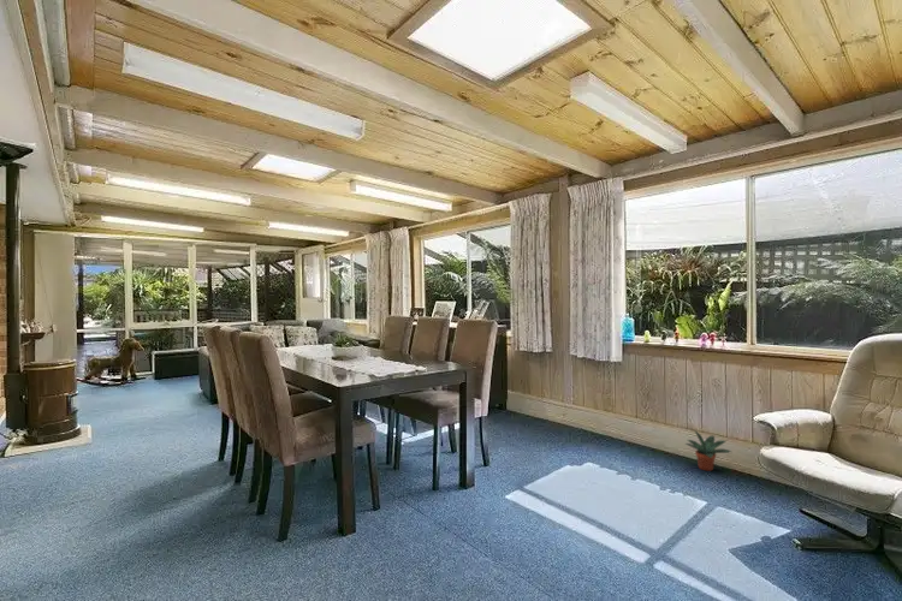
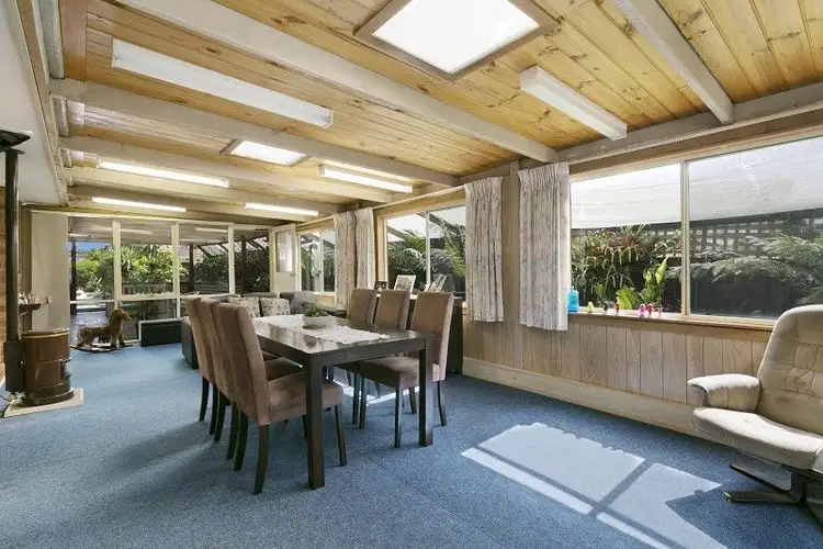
- potted plant [684,429,732,472]
